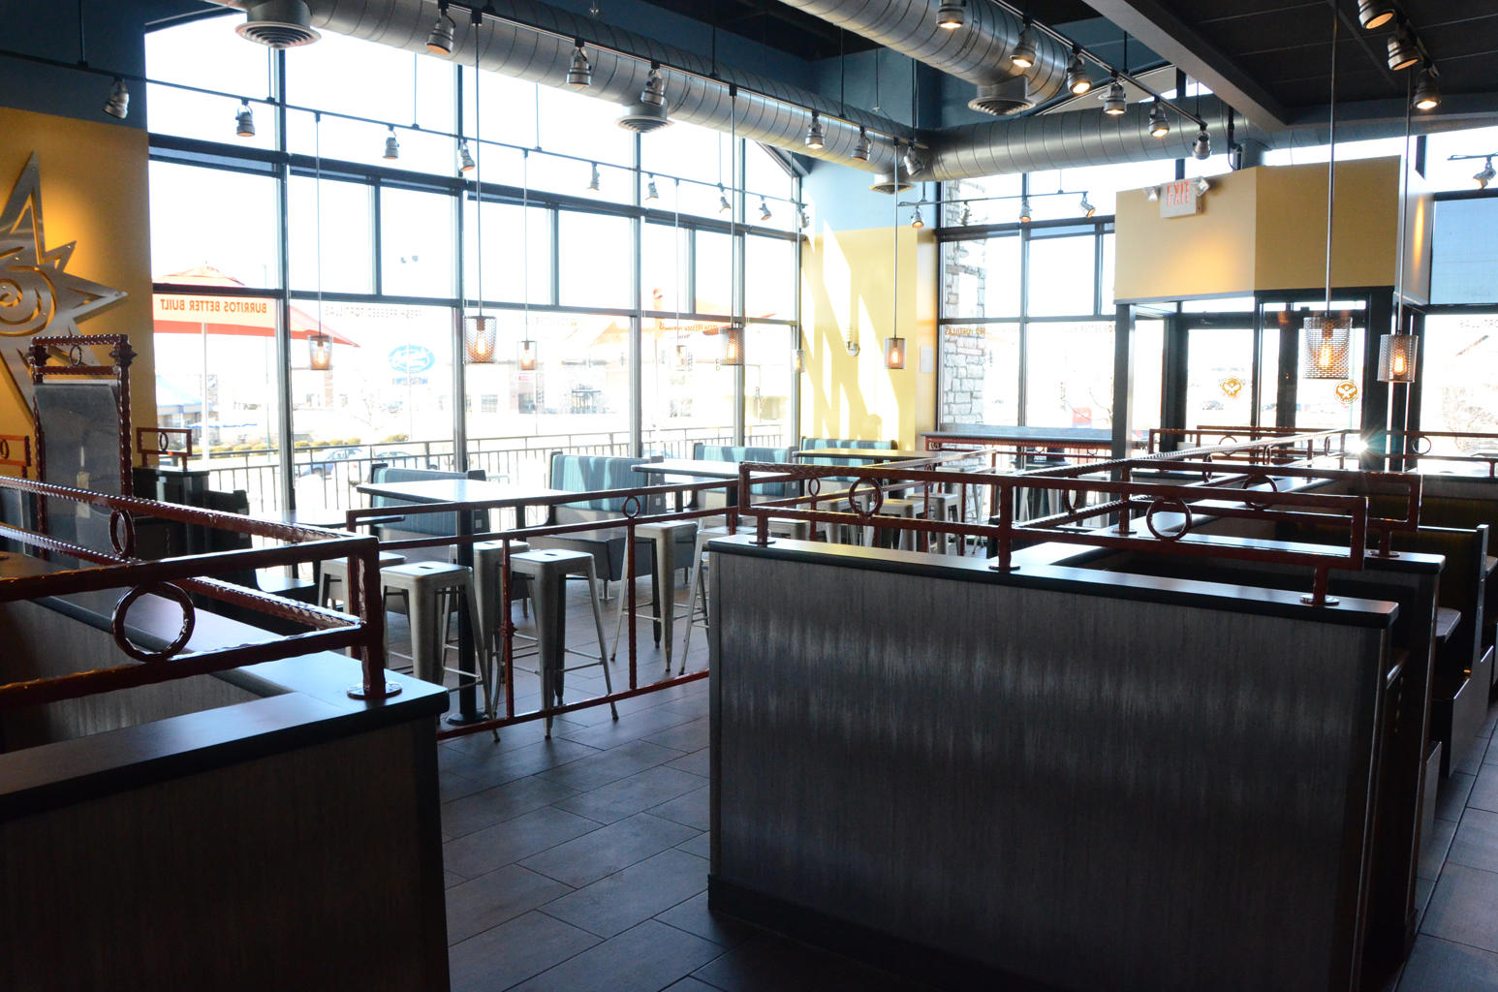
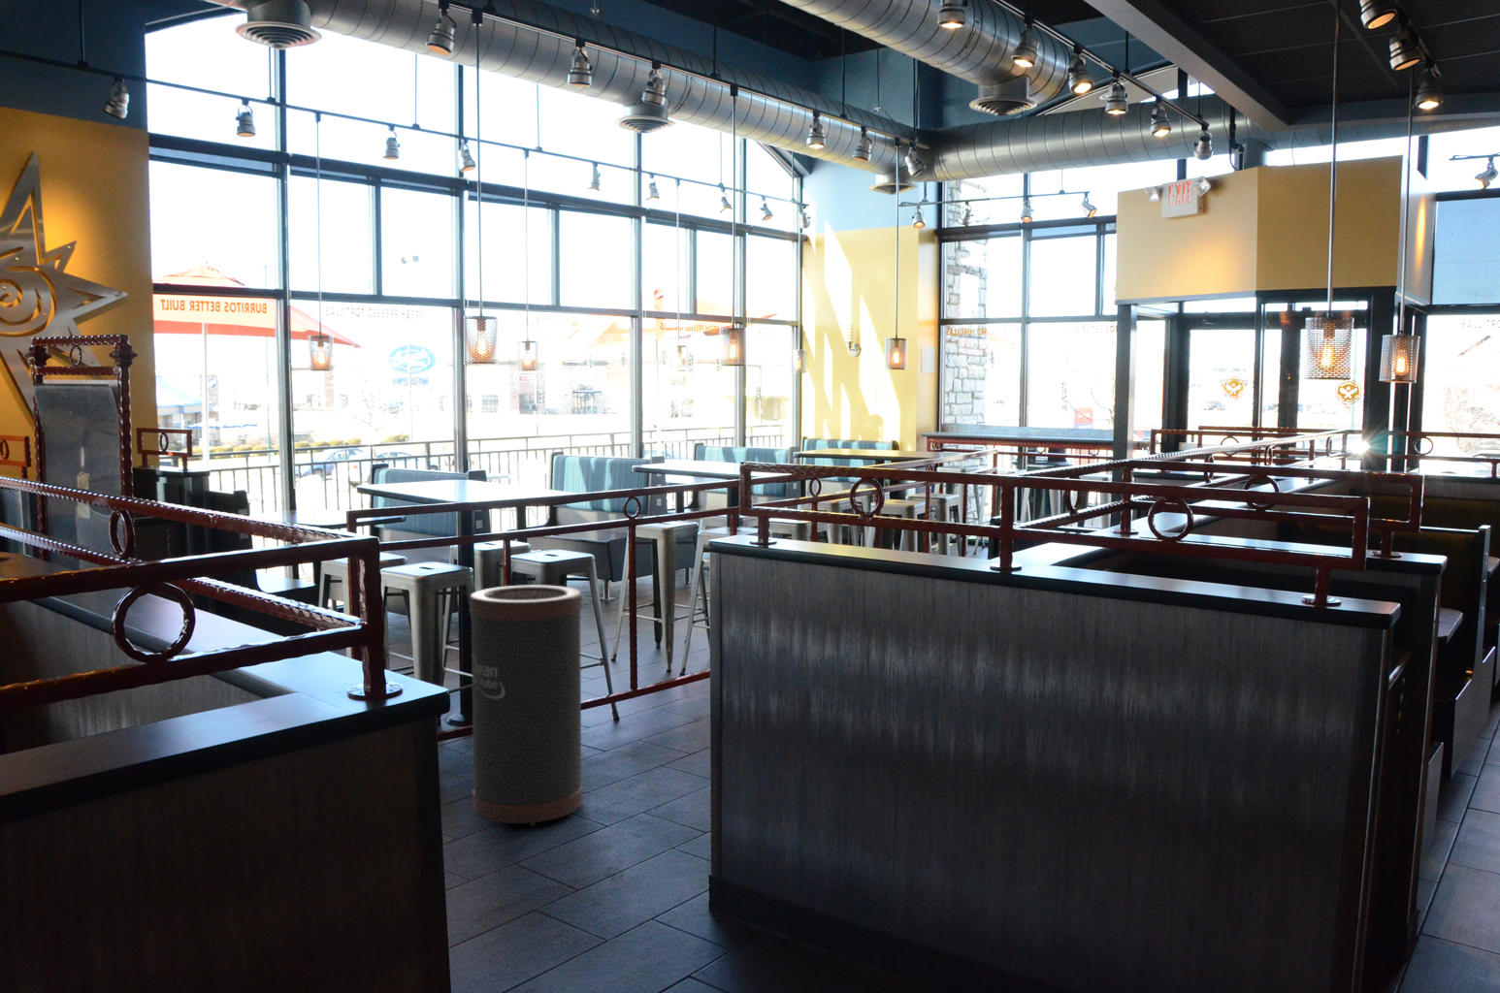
+ trash can [469,584,584,827]
